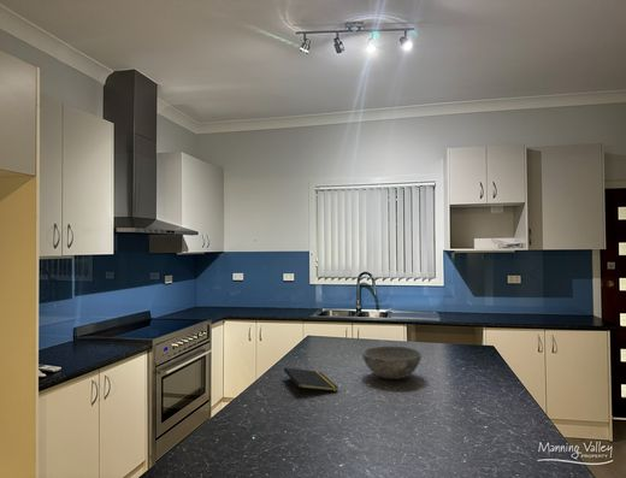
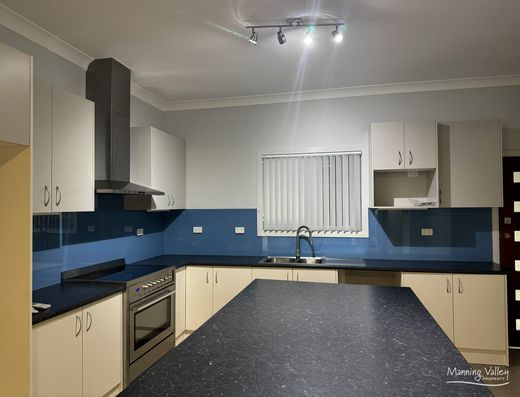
- notepad [283,367,339,396]
- bowl [361,344,423,380]
